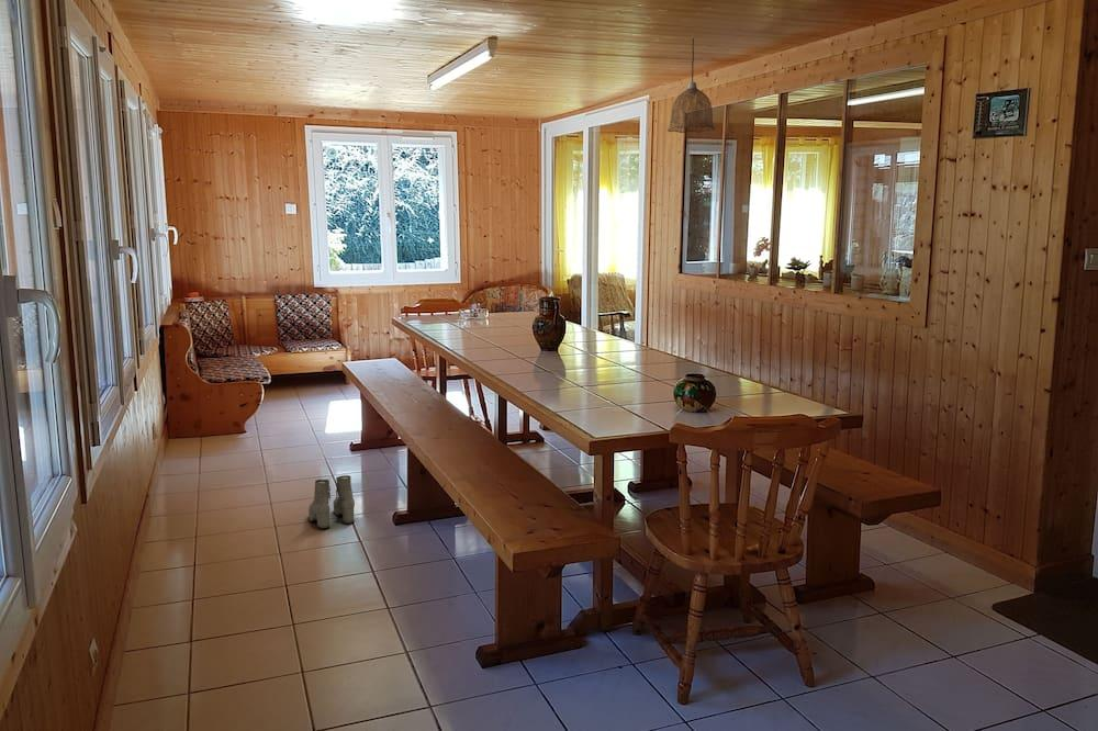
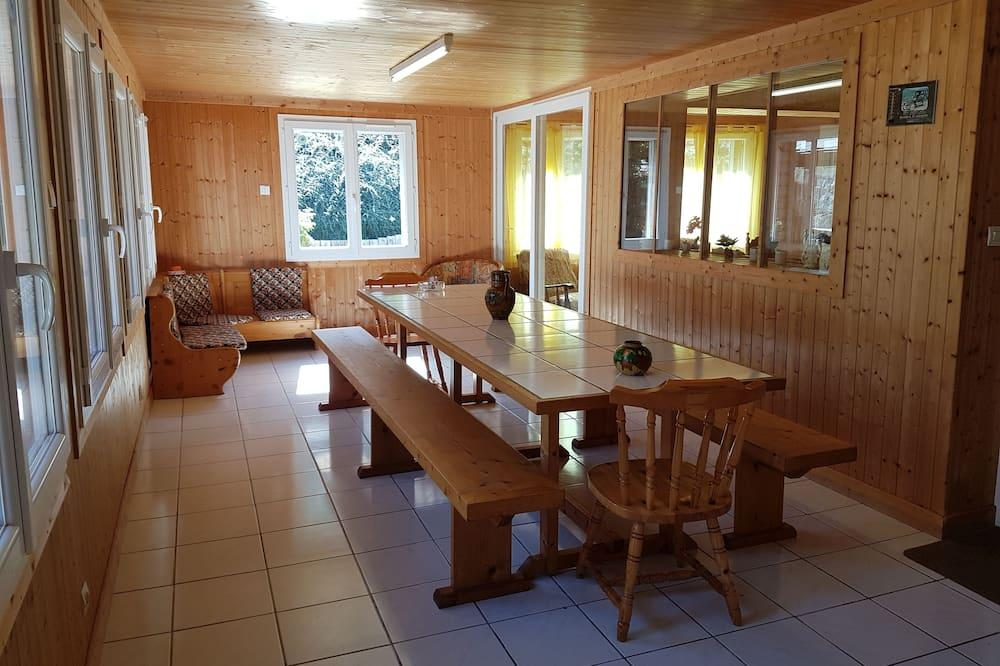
- boots [307,474,356,529]
- pendant lamp [666,37,716,134]
